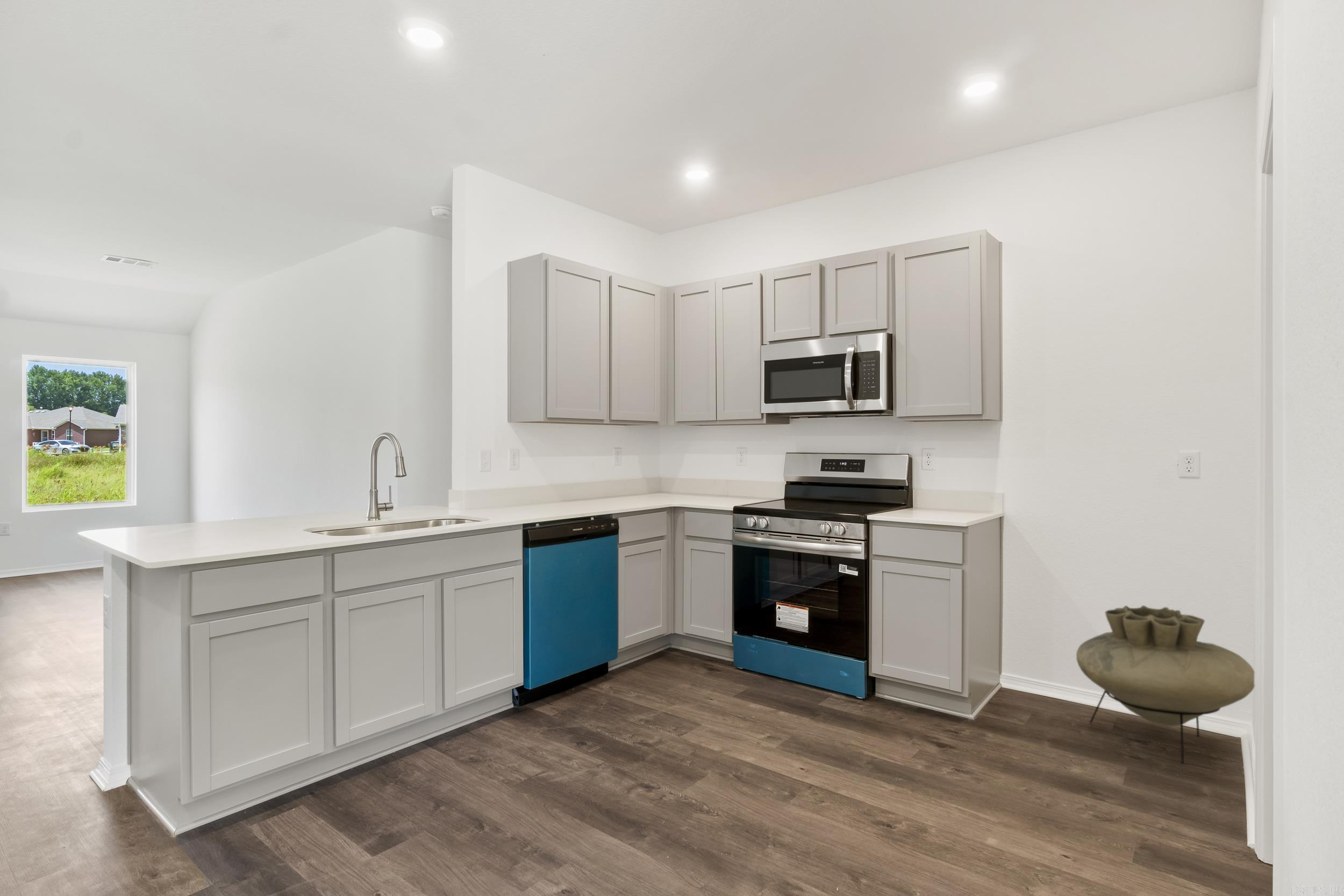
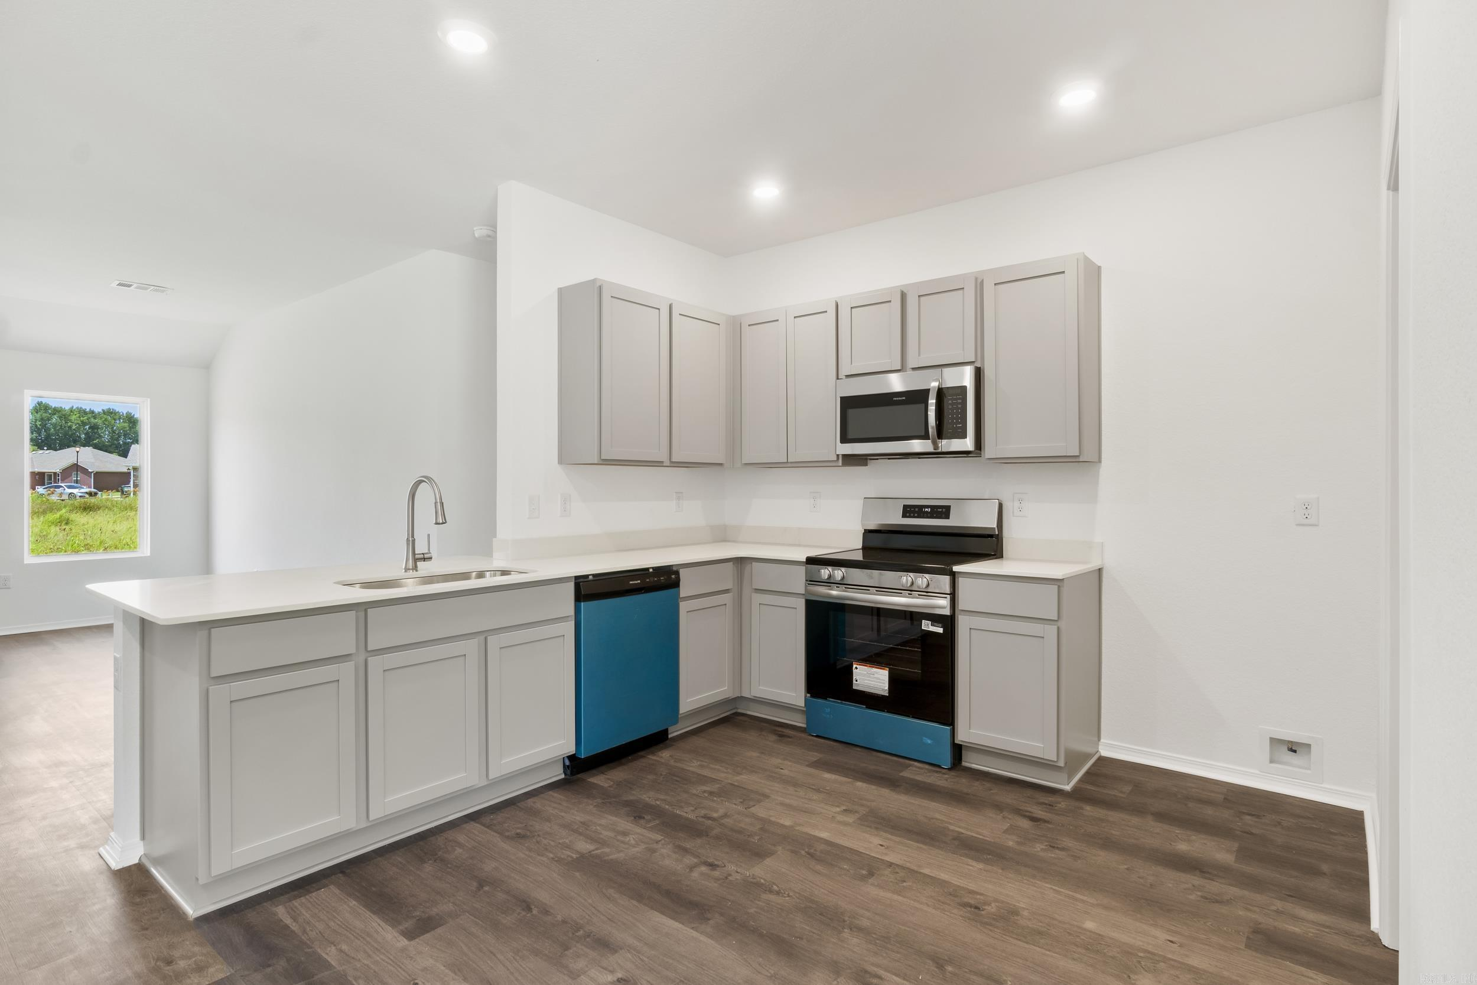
- planter [1076,605,1255,764]
